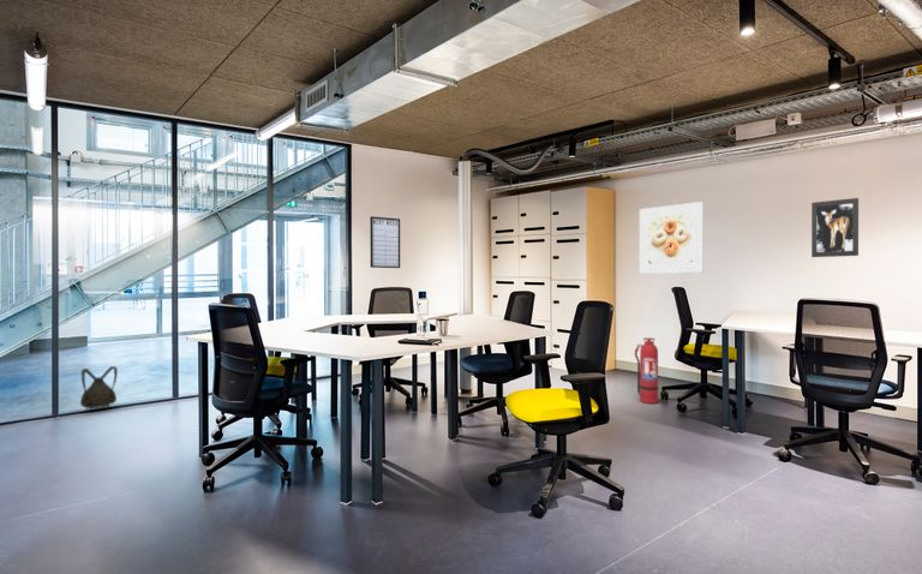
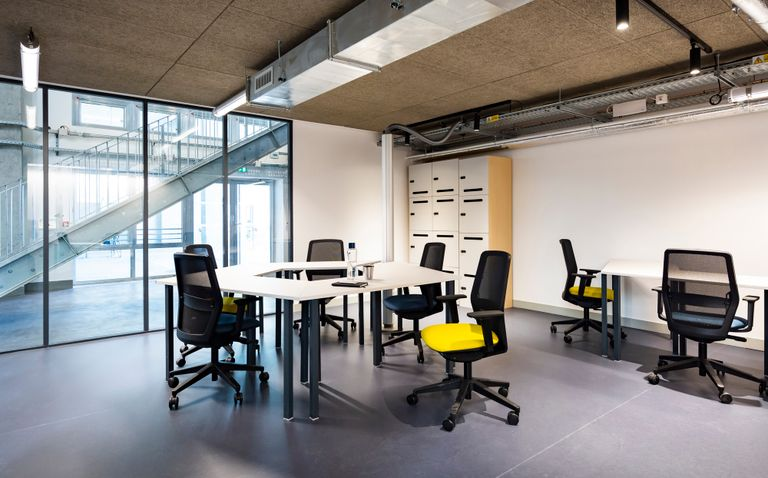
- backpack [79,365,119,409]
- wall art [810,197,860,258]
- writing board [369,215,401,269]
- fire extinguisher [634,336,659,405]
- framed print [639,201,705,275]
